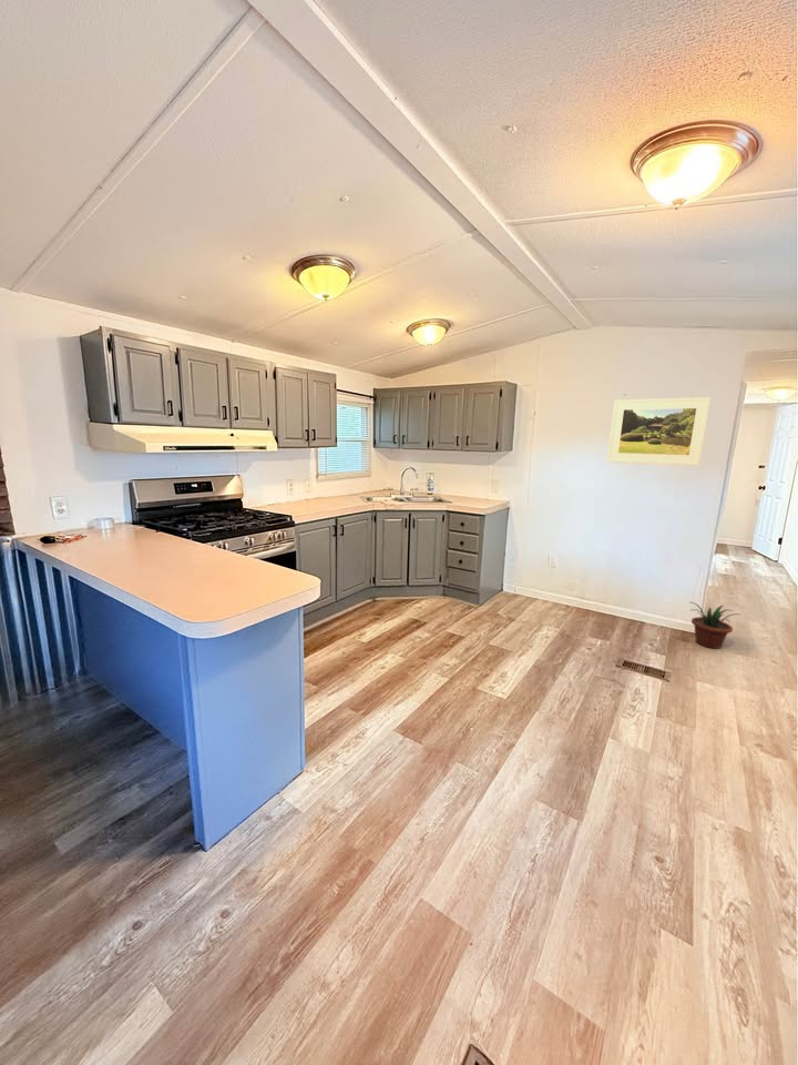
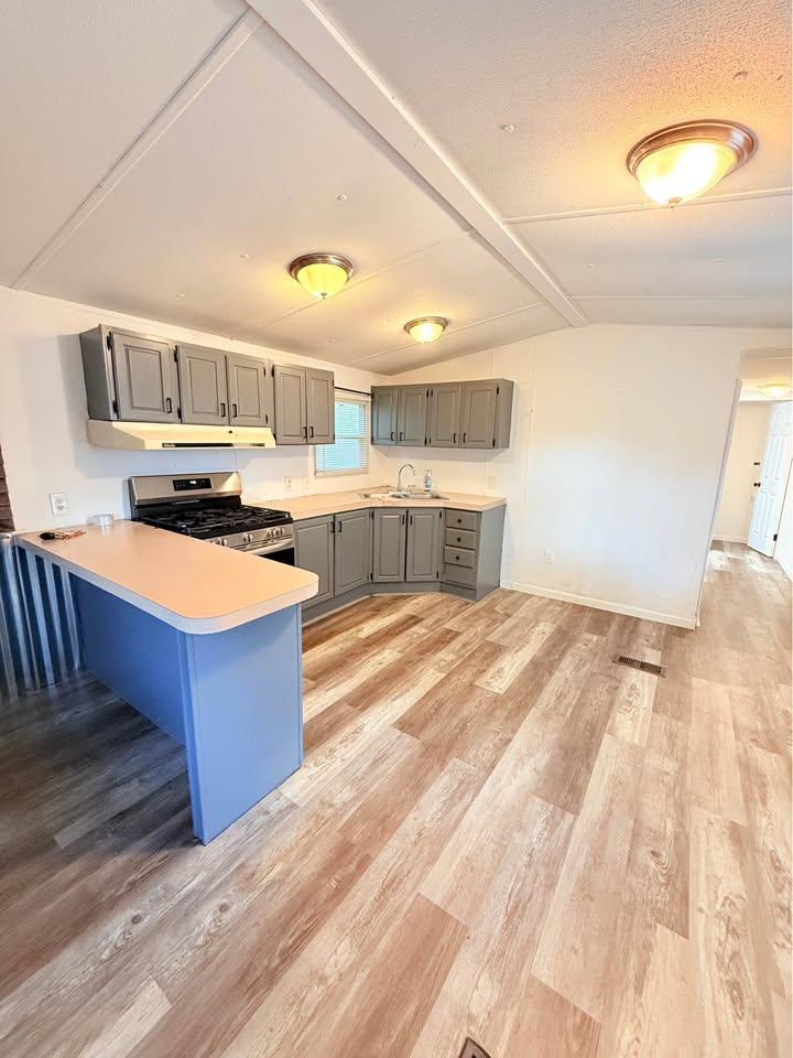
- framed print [606,396,713,467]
- potted plant [690,601,741,650]
